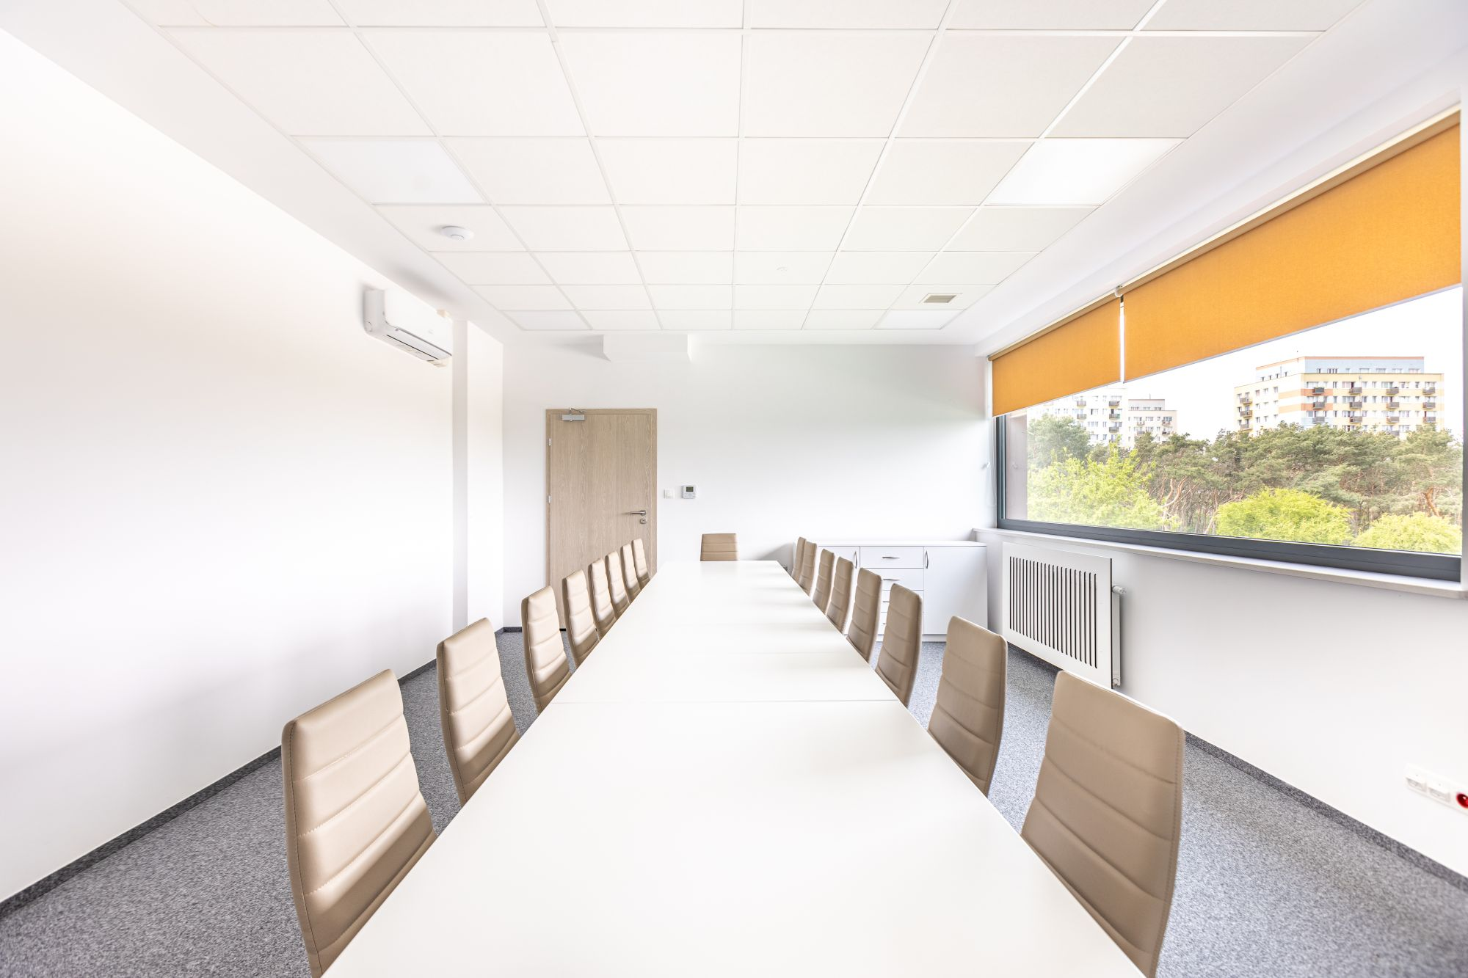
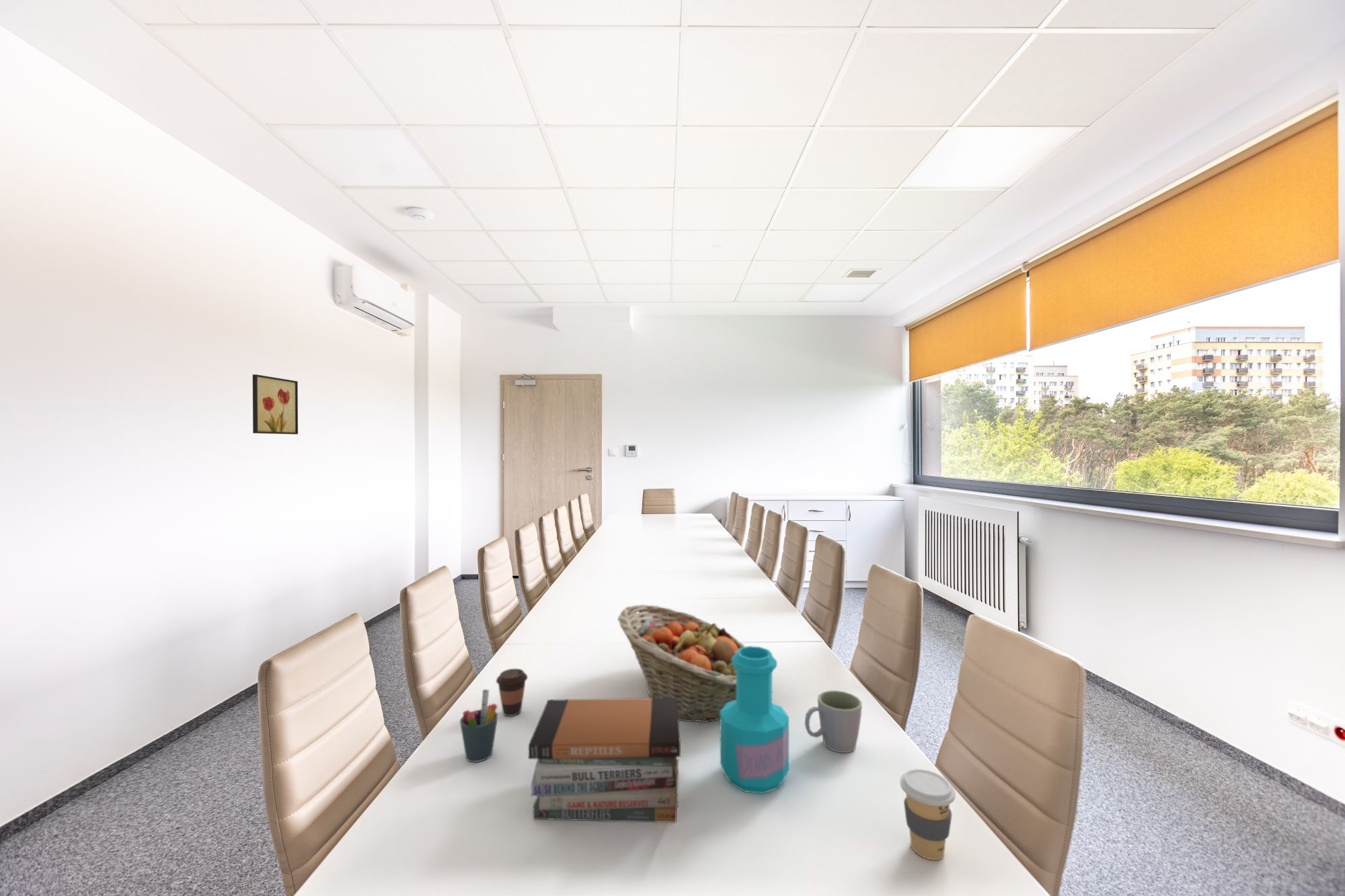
+ wall art [252,374,299,435]
+ mug [804,690,863,754]
+ coffee cup [899,768,956,860]
+ pen holder [459,689,498,763]
+ coffee cup [496,668,529,717]
+ bottle [720,645,790,795]
+ book stack [528,698,681,823]
+ fruit basket [617,604,748,723]
